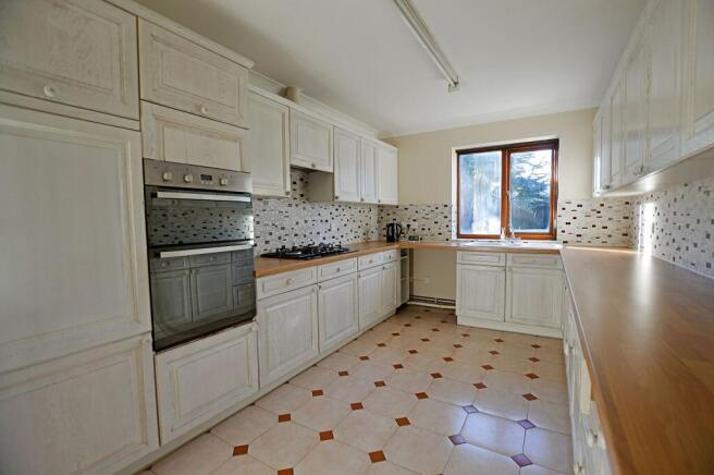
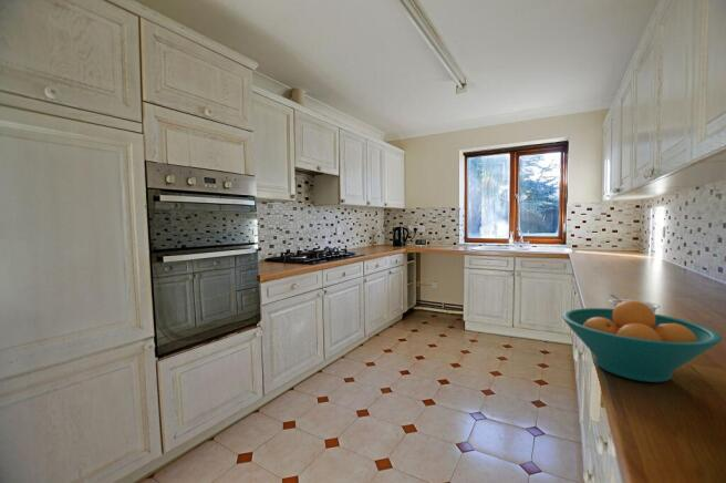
+ legume [608,294,662,314]
+ fruit bowl [561,299,723,383]
